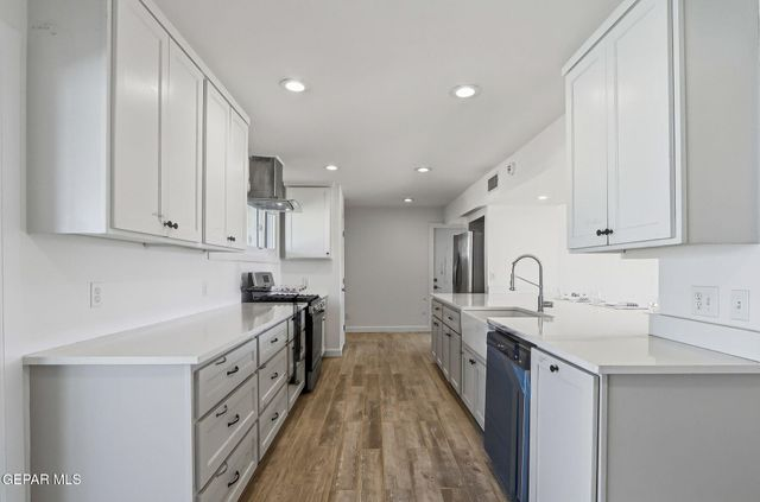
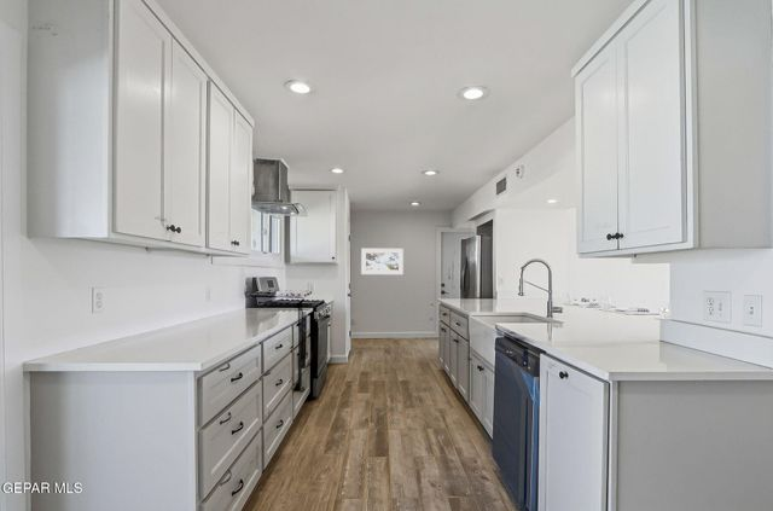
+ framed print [360,248,405,275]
